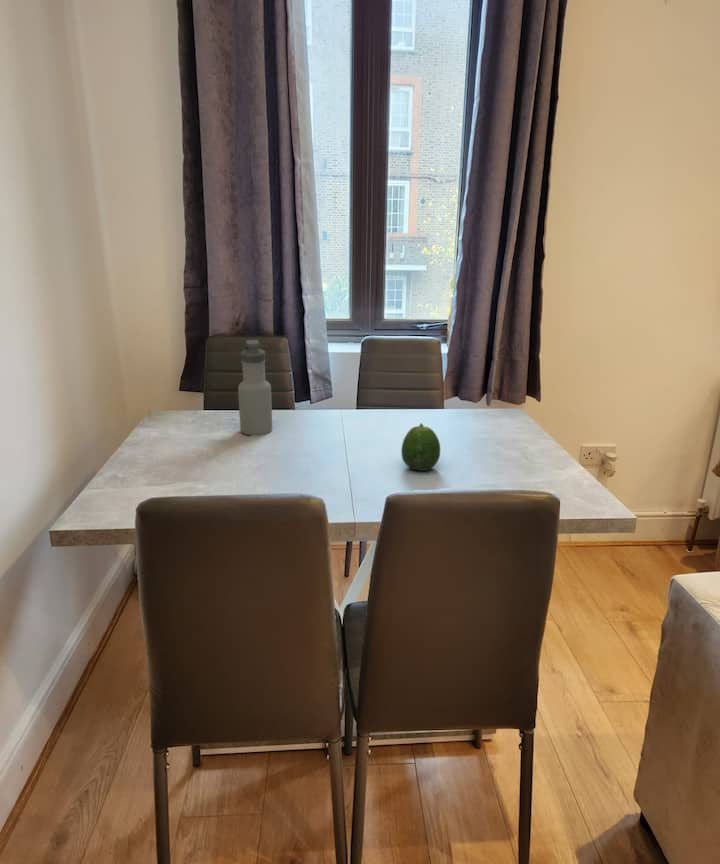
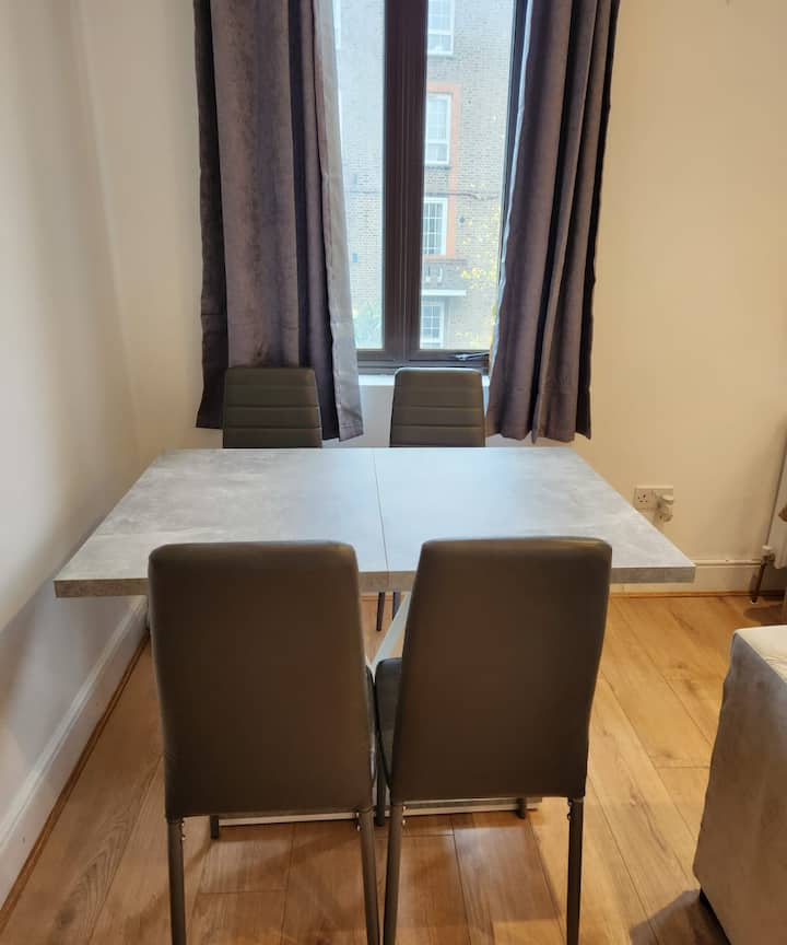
- water bottle [237,339,273,437]
- fruit [400,422,441,472]
